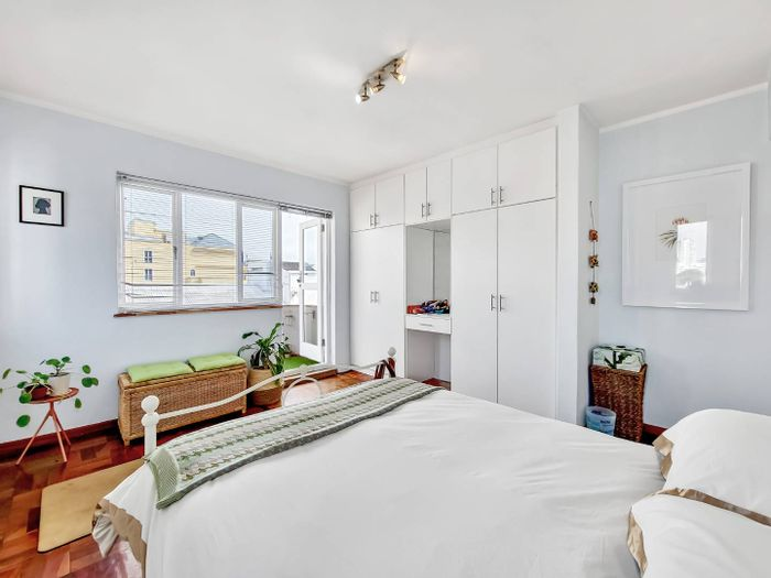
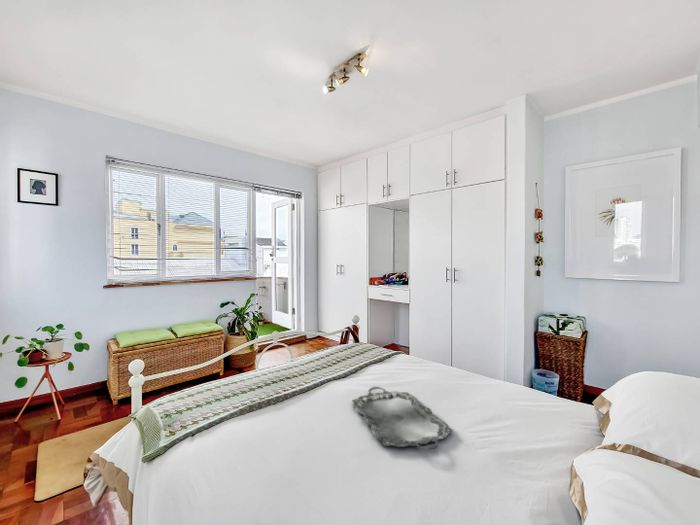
+ serving tray [351,386,454,450]
